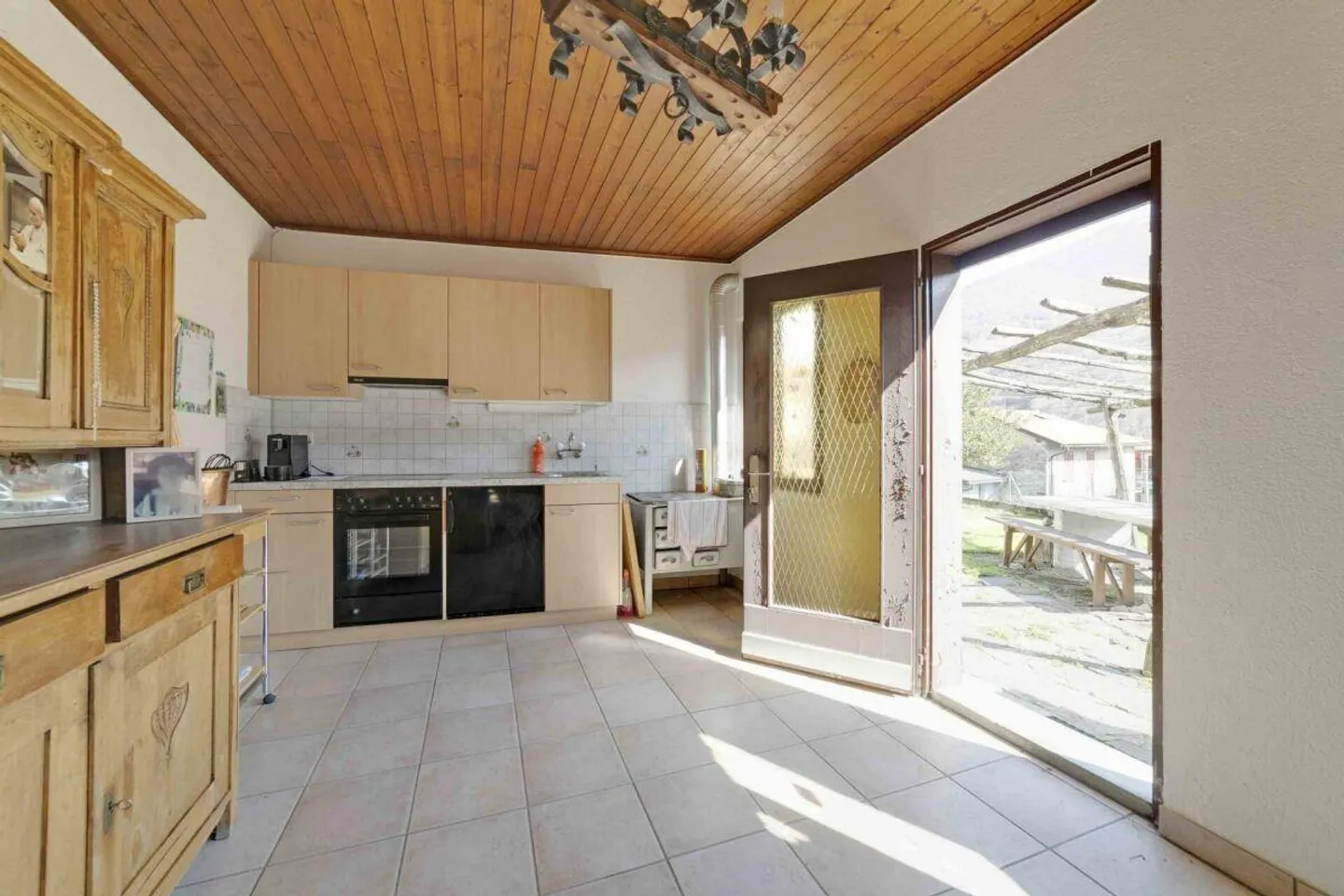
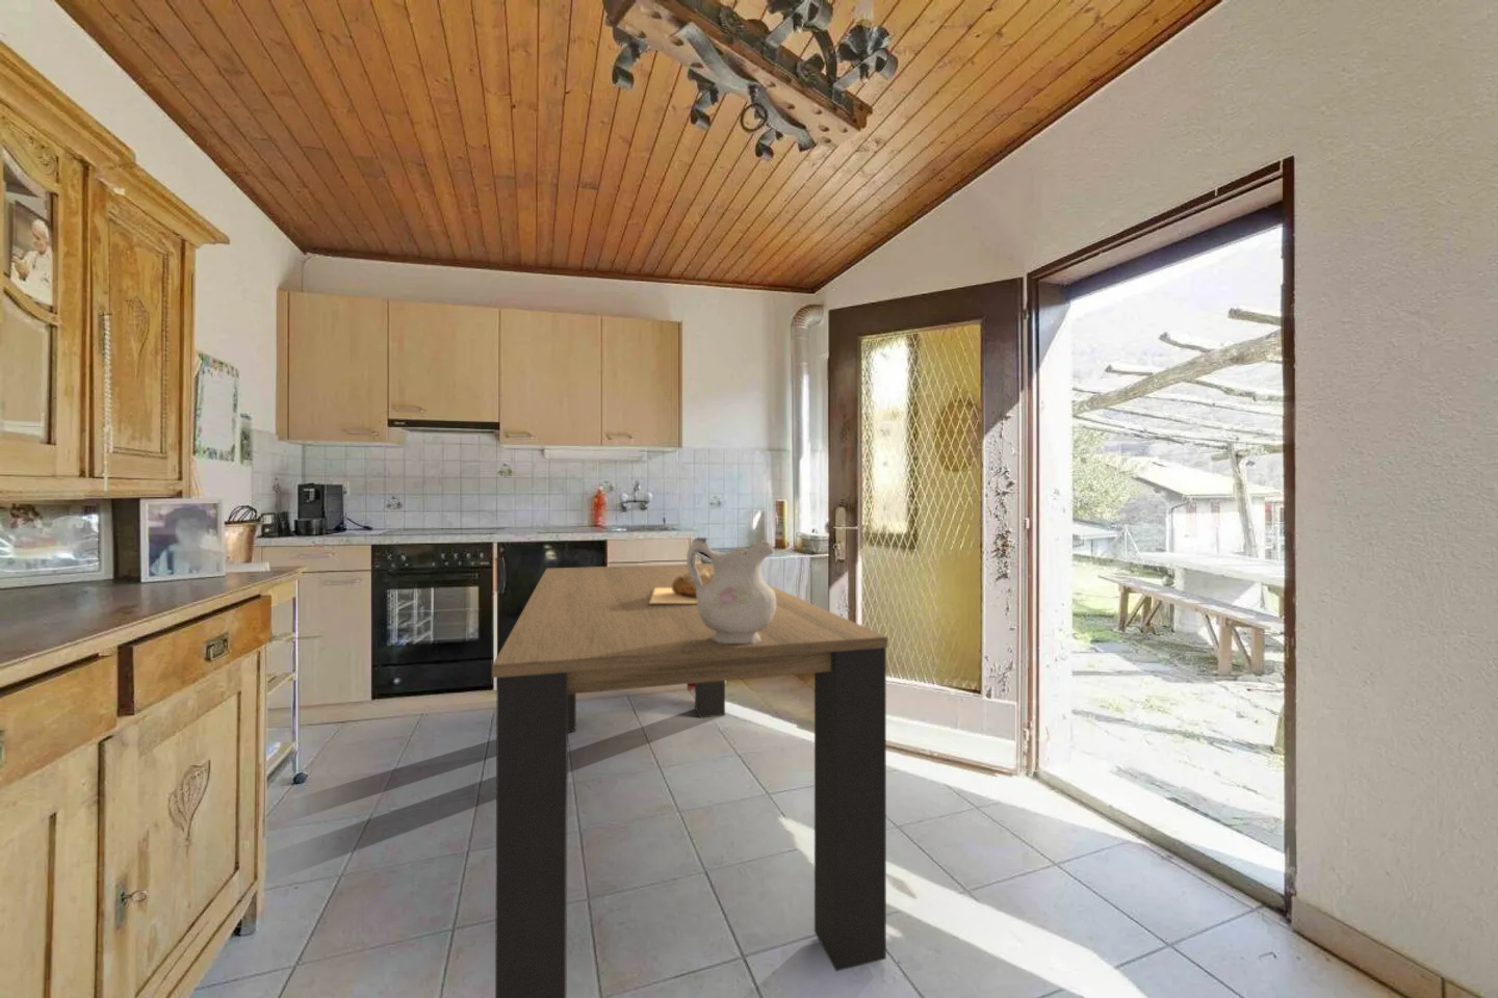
+ mineral sample [650,569,713,603]
+ ceramic pitcher [685,536,776,644]
+ dining table [492,562,888,998]
